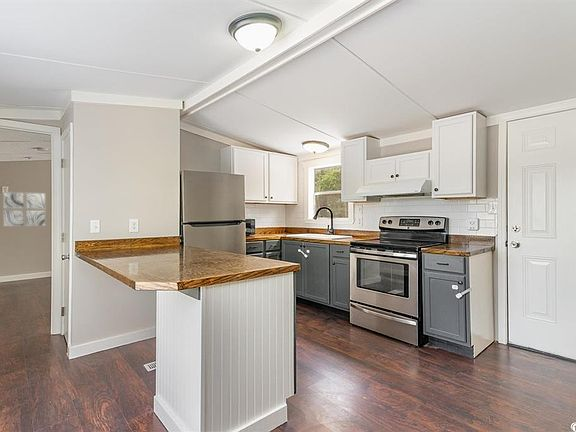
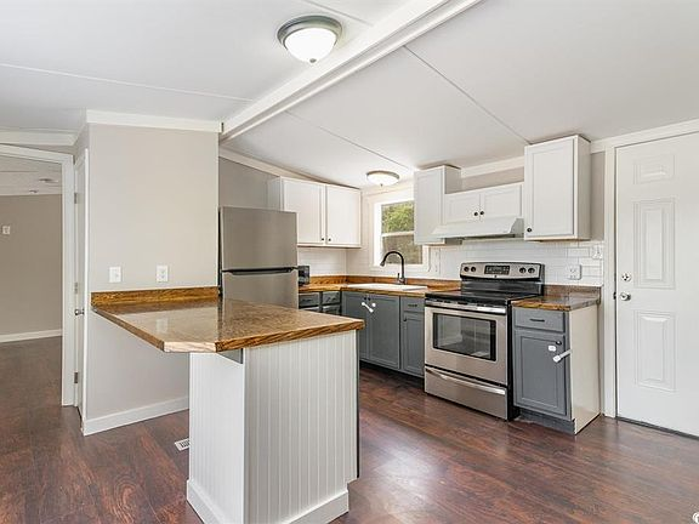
- wall art [2,191,47,228]
